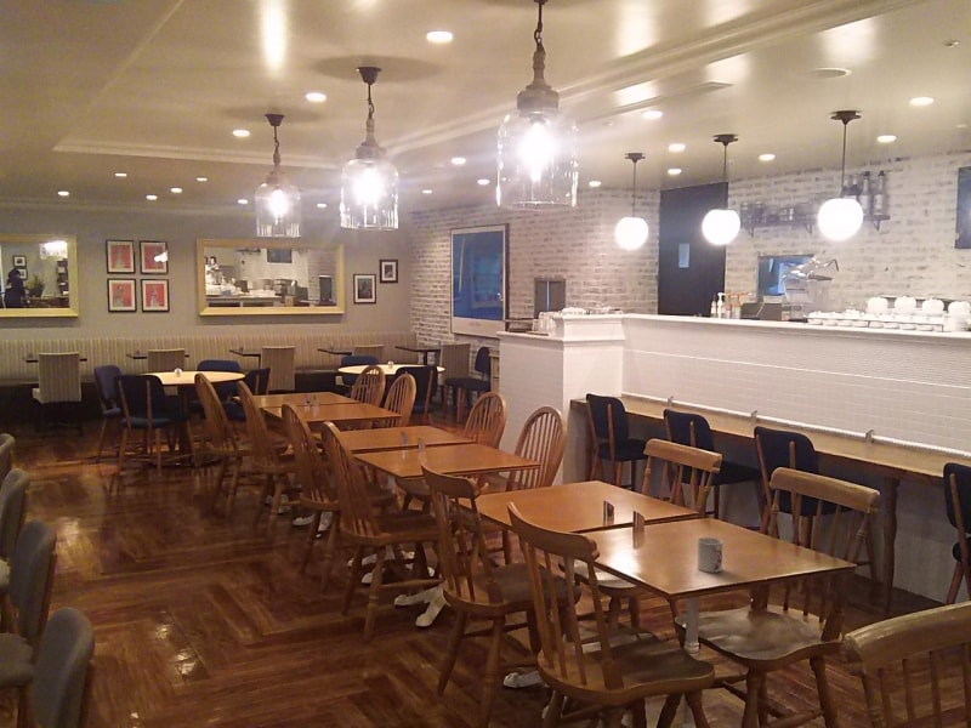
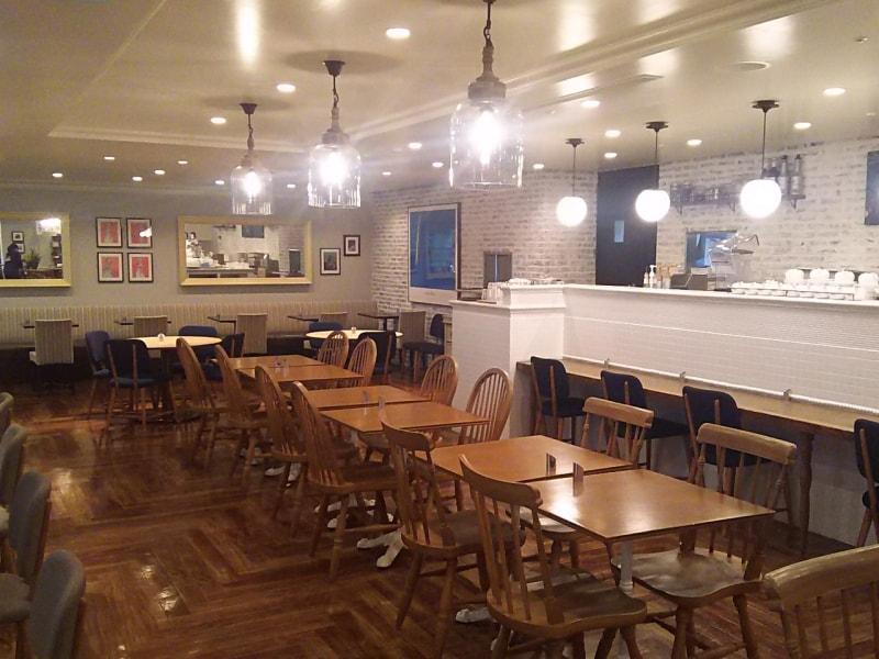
- cup [695,536,723,574]
